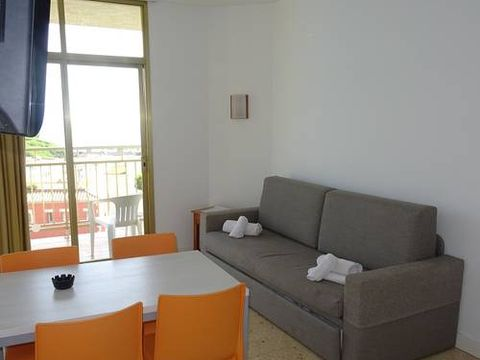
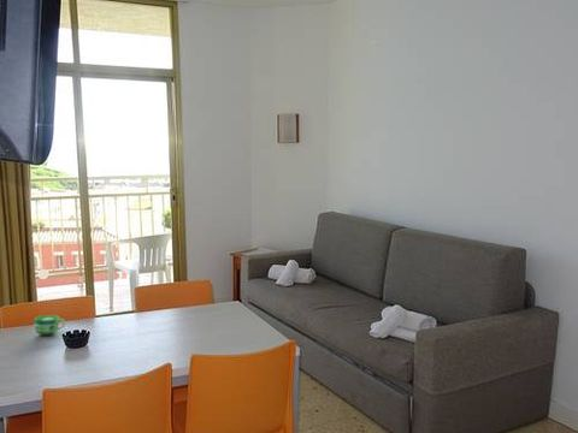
+ cup [34,314,66,336]
